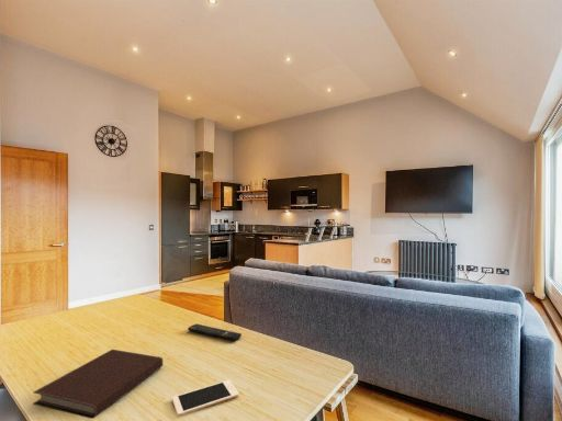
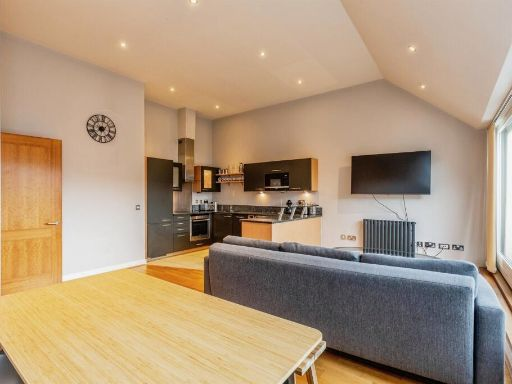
- notebook [33,349,164,420]
- cell phone [171,379,239,417]
- remote control [187,322,243,342]
